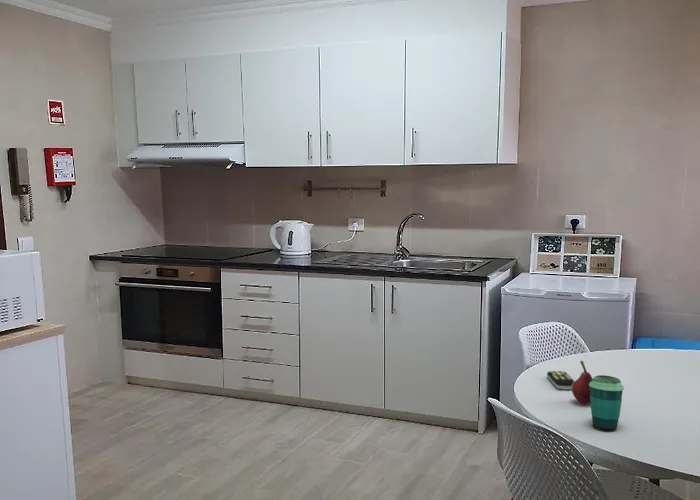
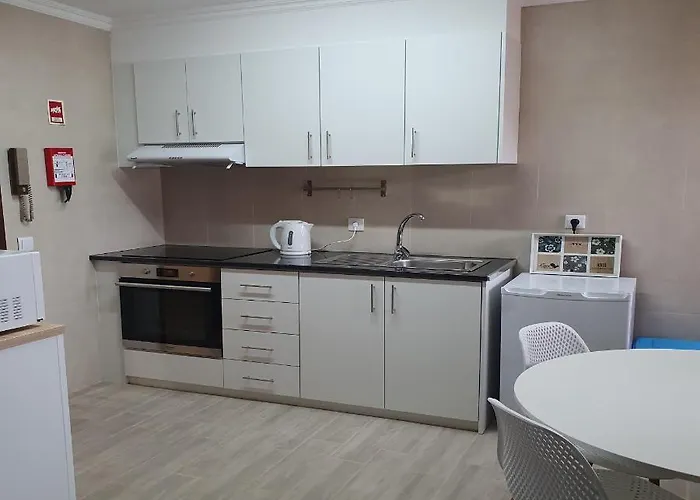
- fruit [571,360,593,405]
- remote control [546,370,575,391]
- cup [589,374,625,432]
